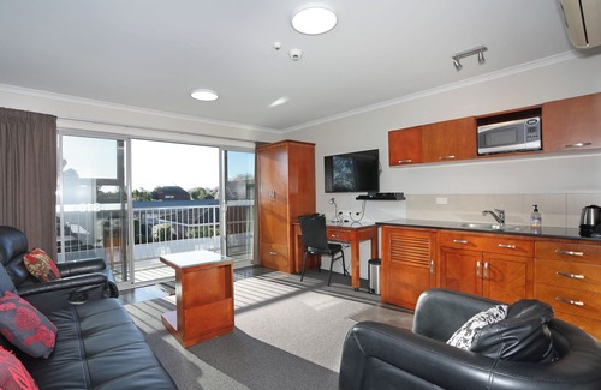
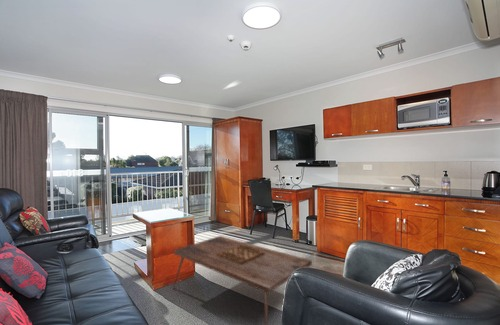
+ coffee table [172,235,313,325]
